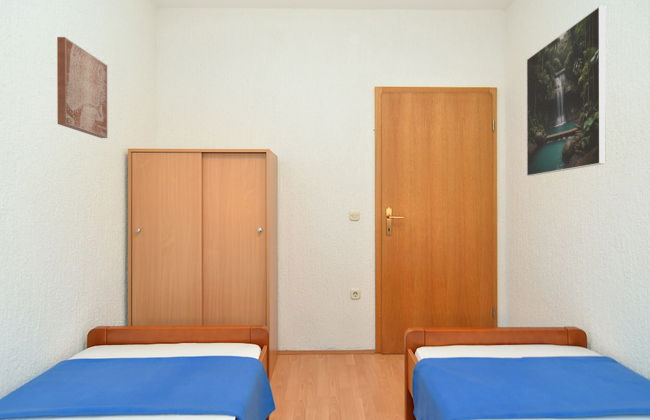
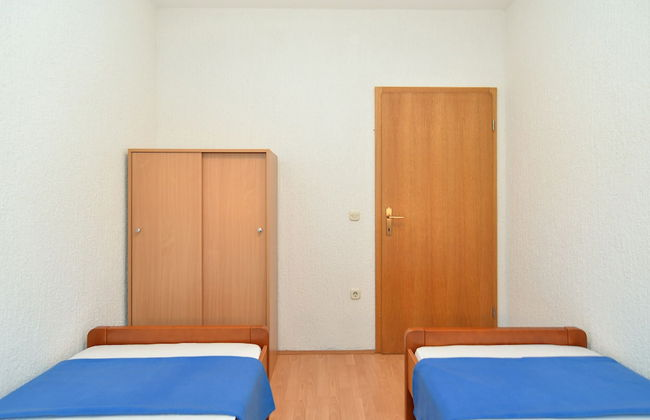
- wall art [56,36,108,139]
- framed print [526,5,607,177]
